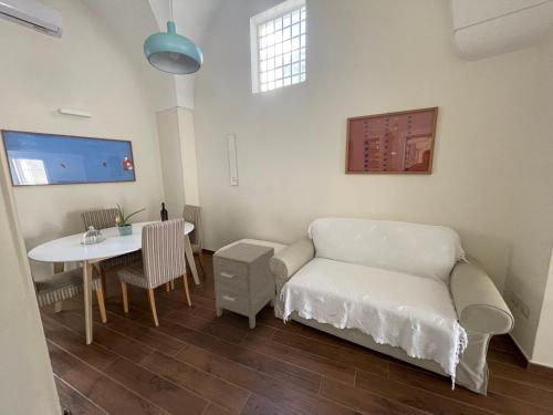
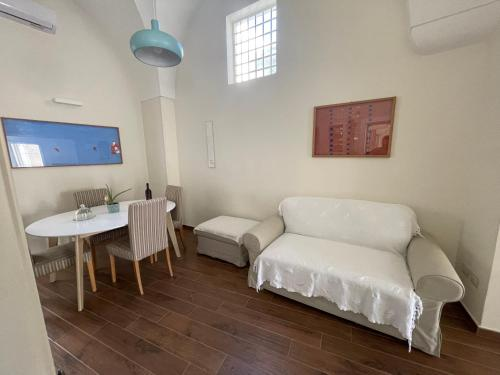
- nightstand [211,241,276,330]
